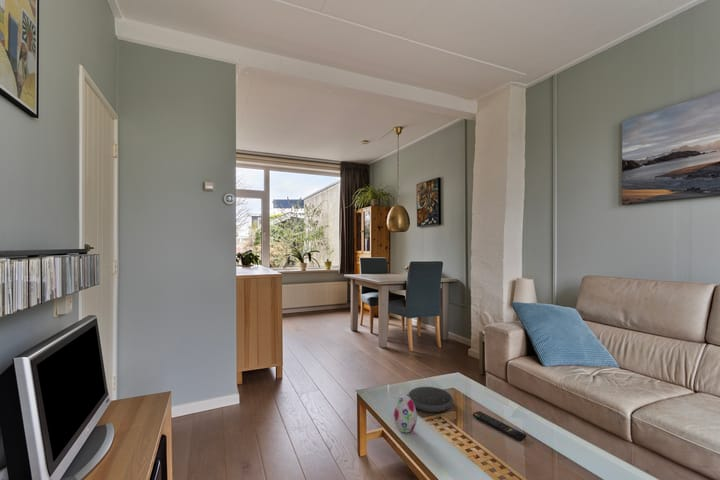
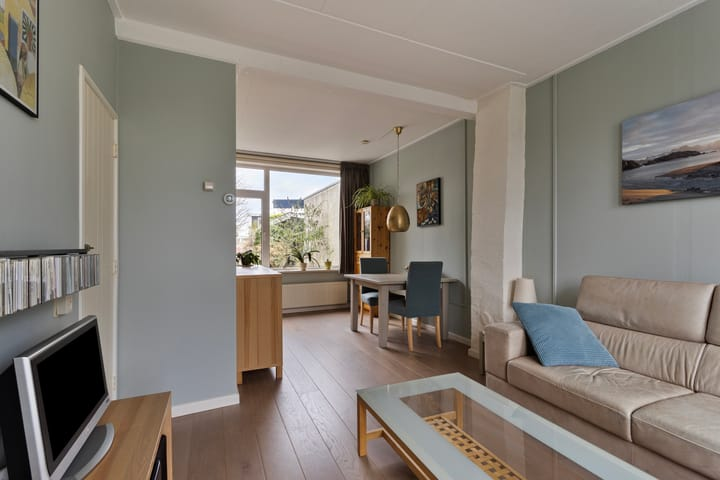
- decorative egg [393,394,418,434]
- remote control [472,410,527,442]
- speaker [405,386,454,413]
